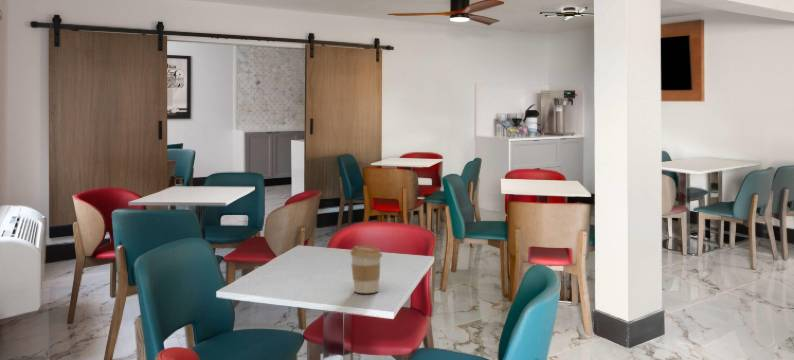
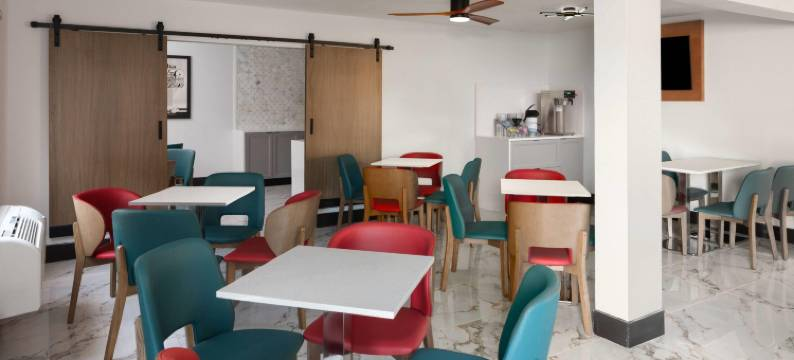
- coffee cup [349,245,383,294]
